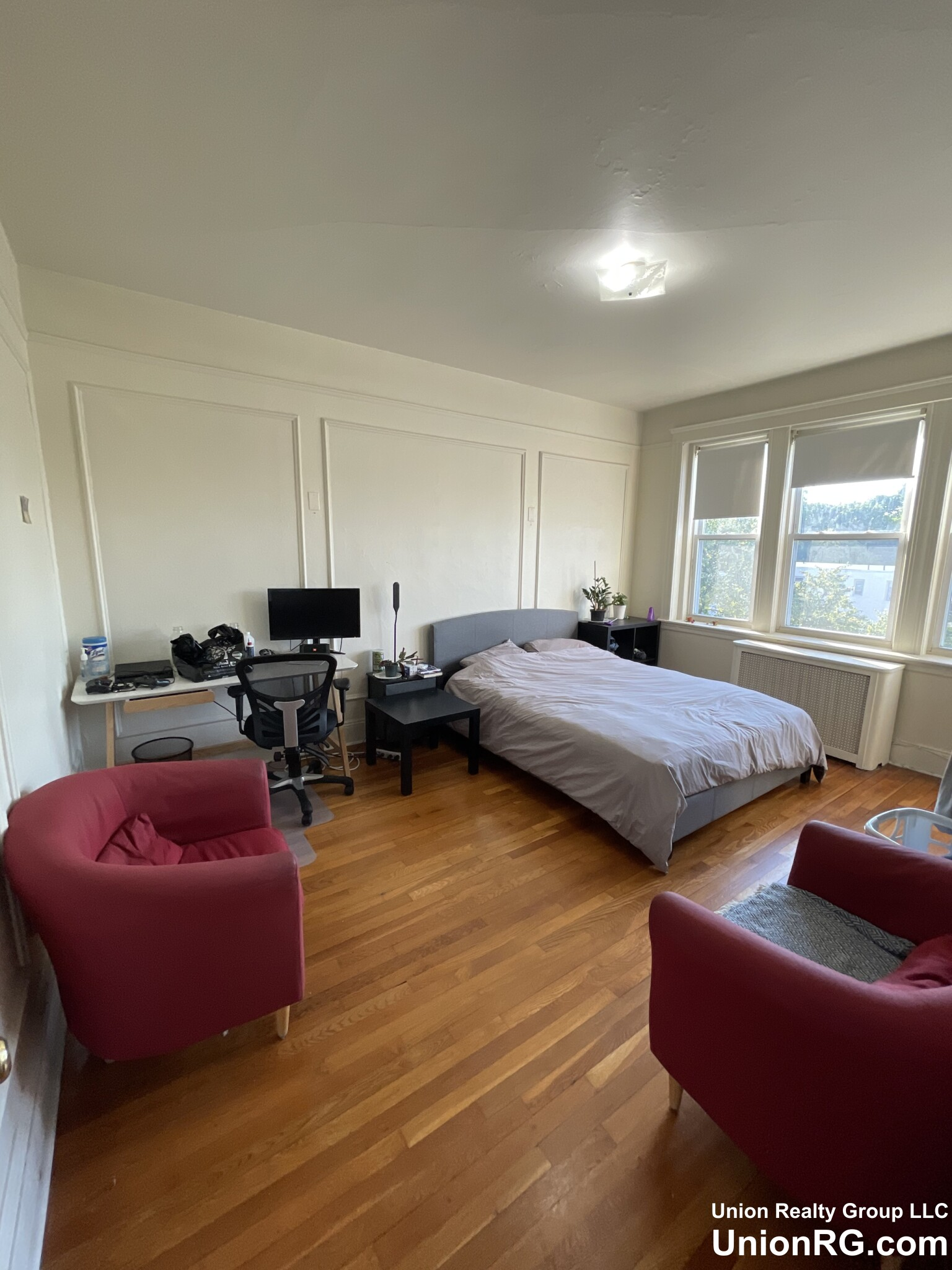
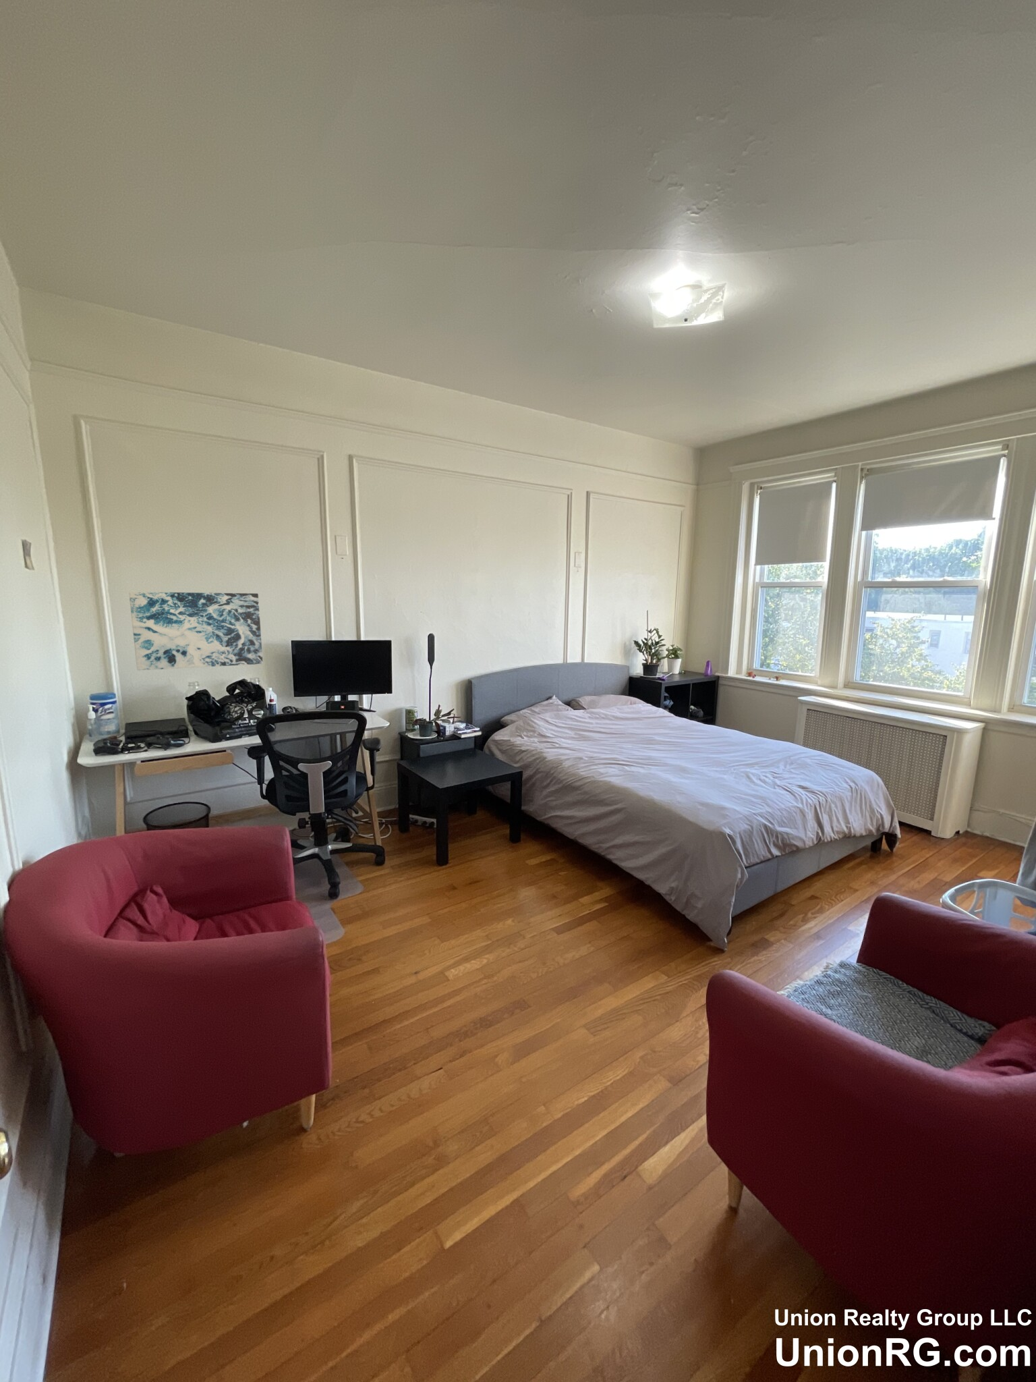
+ wall art [128,591,263,670]
